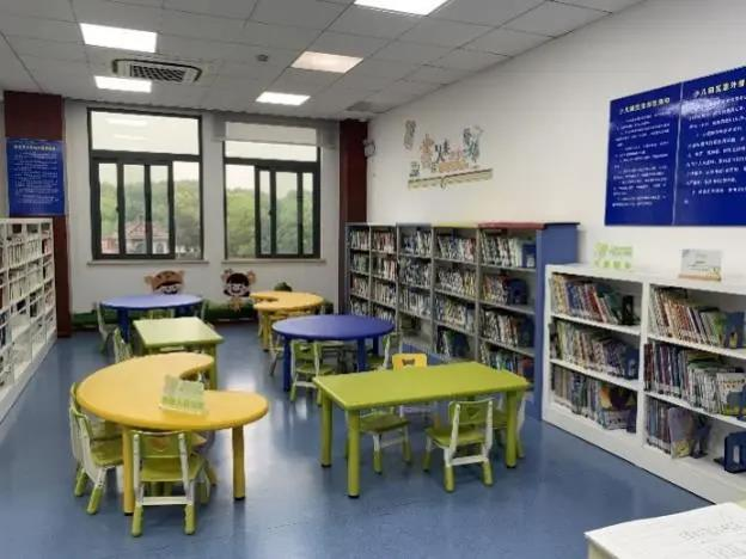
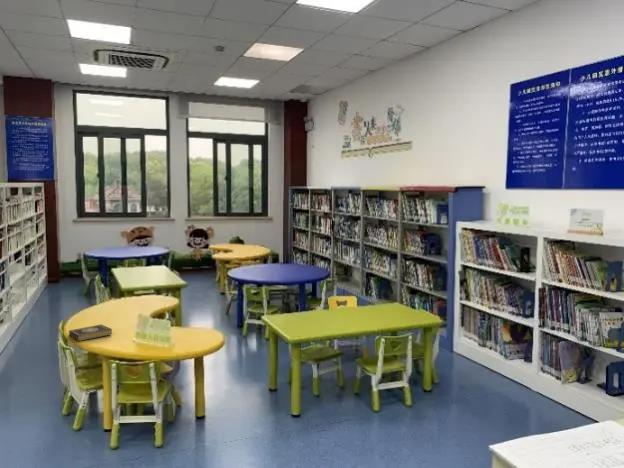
+ book [68,323,113,342]
